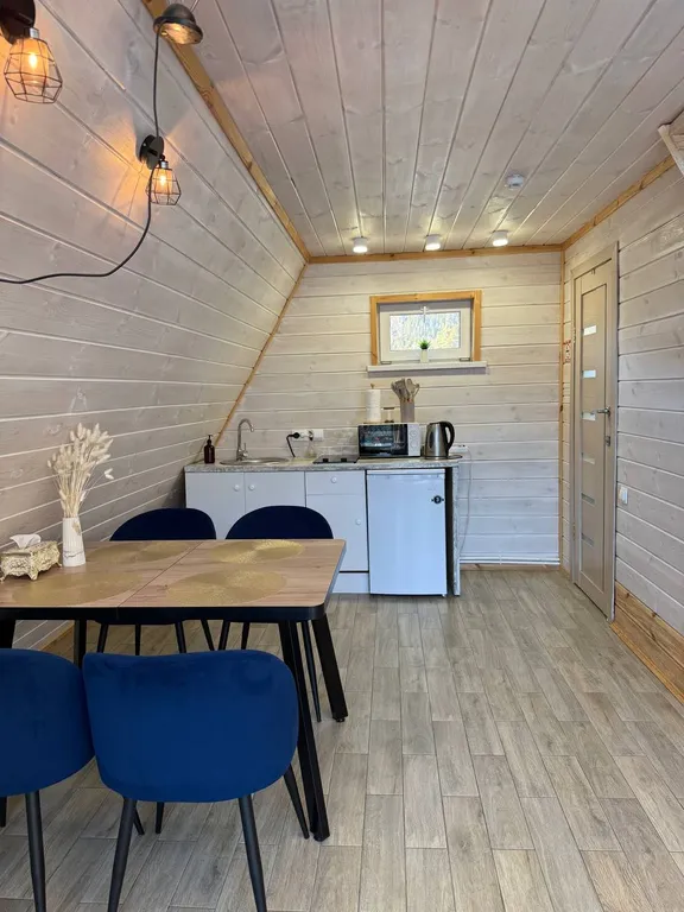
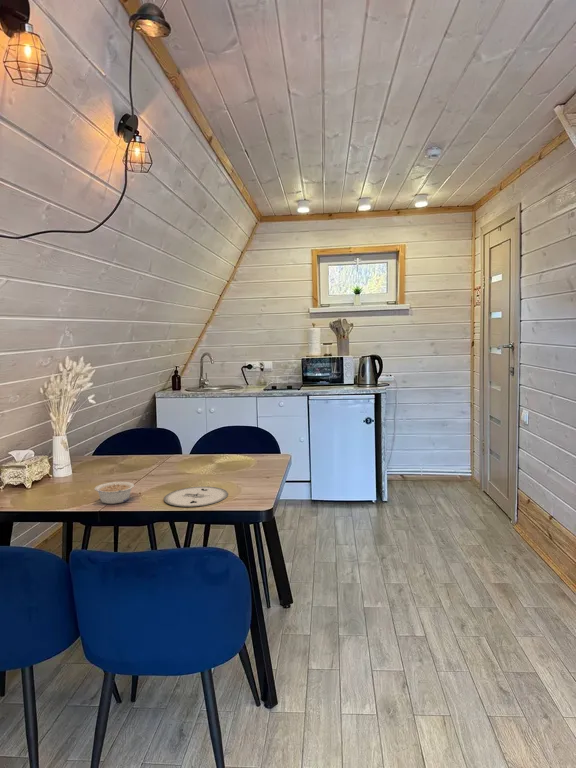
+ plate [163,486,229,508]
+ legume [94,481,135,505]
